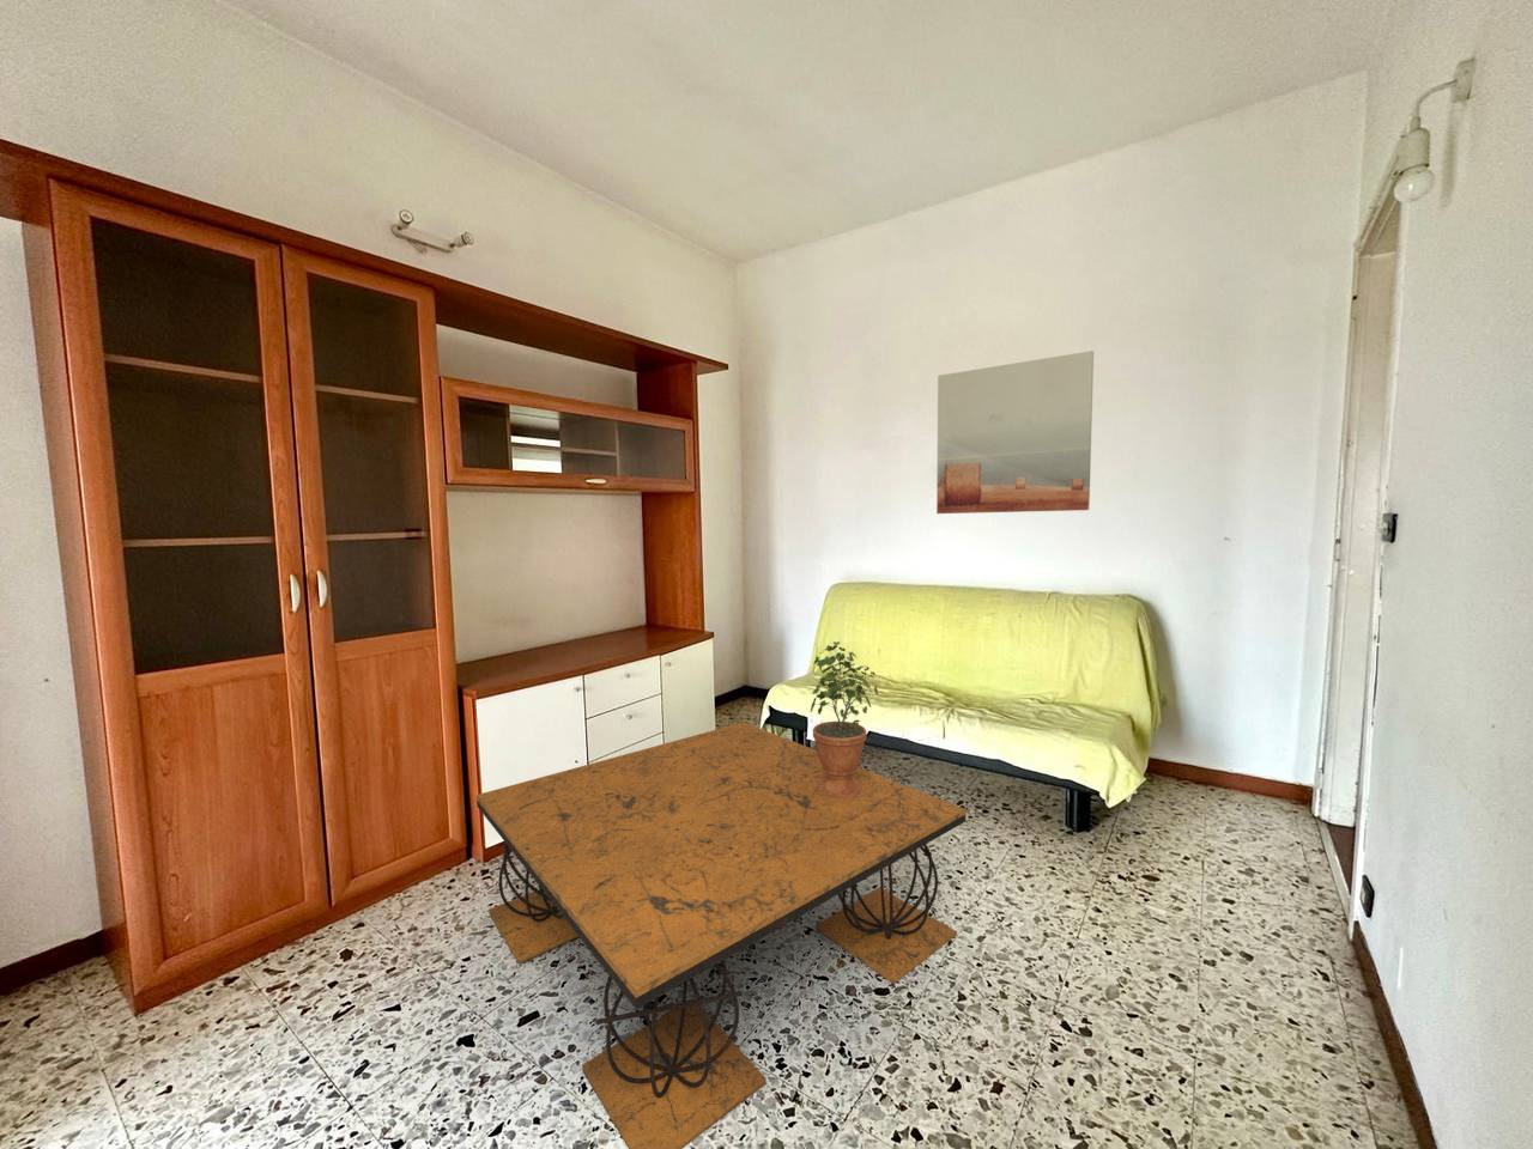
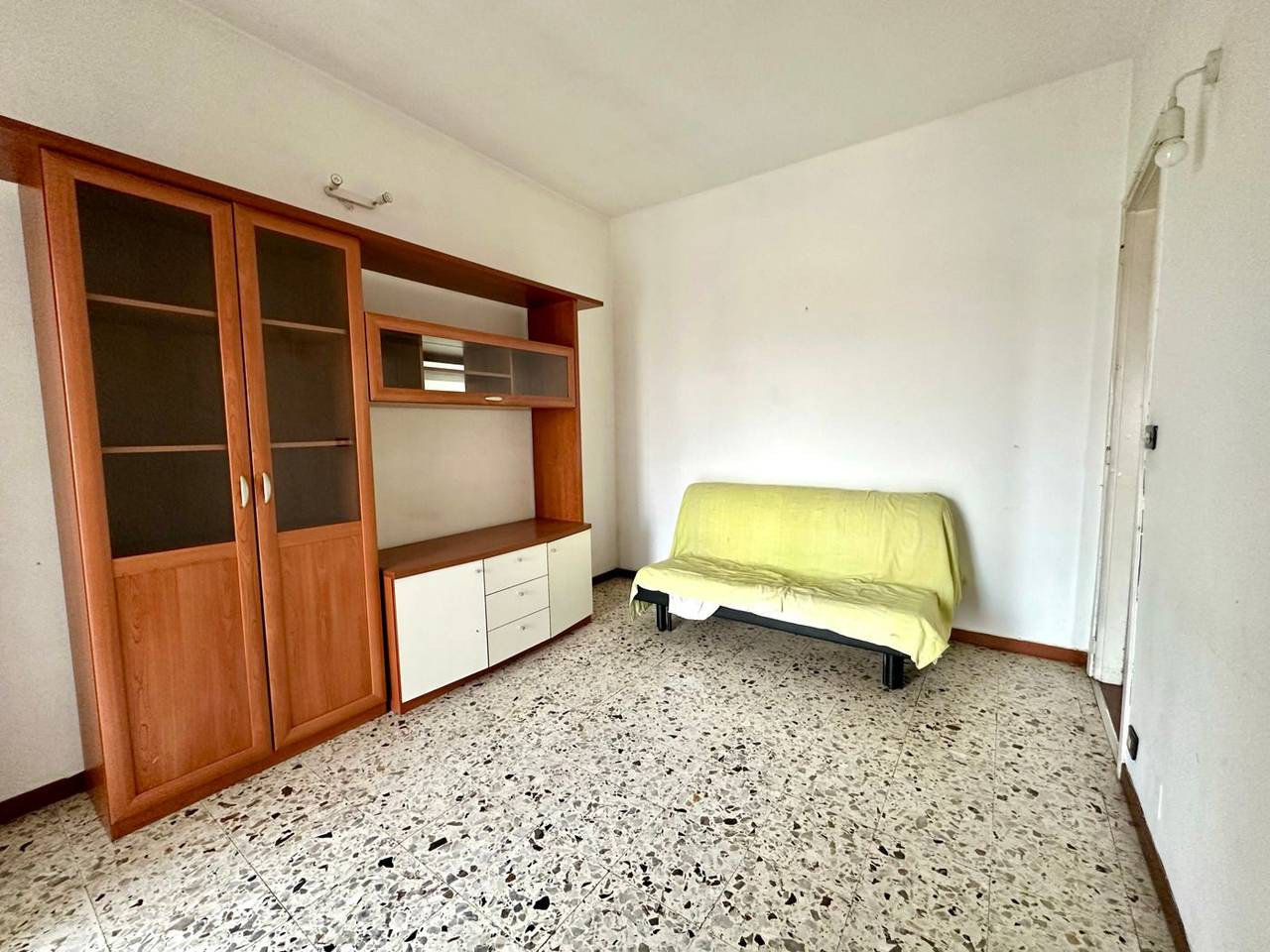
- potted plant [810,641,880,798]
- wall art [935,350,1095,514]
- coffee table [476,721,967,1149]
